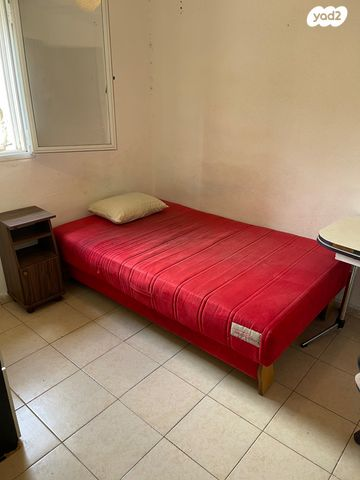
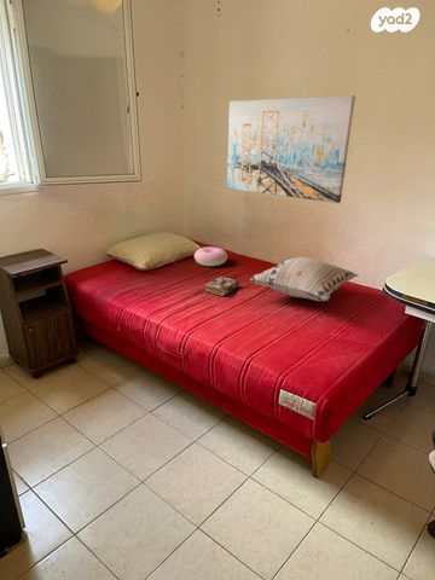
+ book [204,276,240,297]
+ cushion [193,245,228,267]
+ wall art [226,94,356,204]
+ decorative pillow [249,255,360,302]
